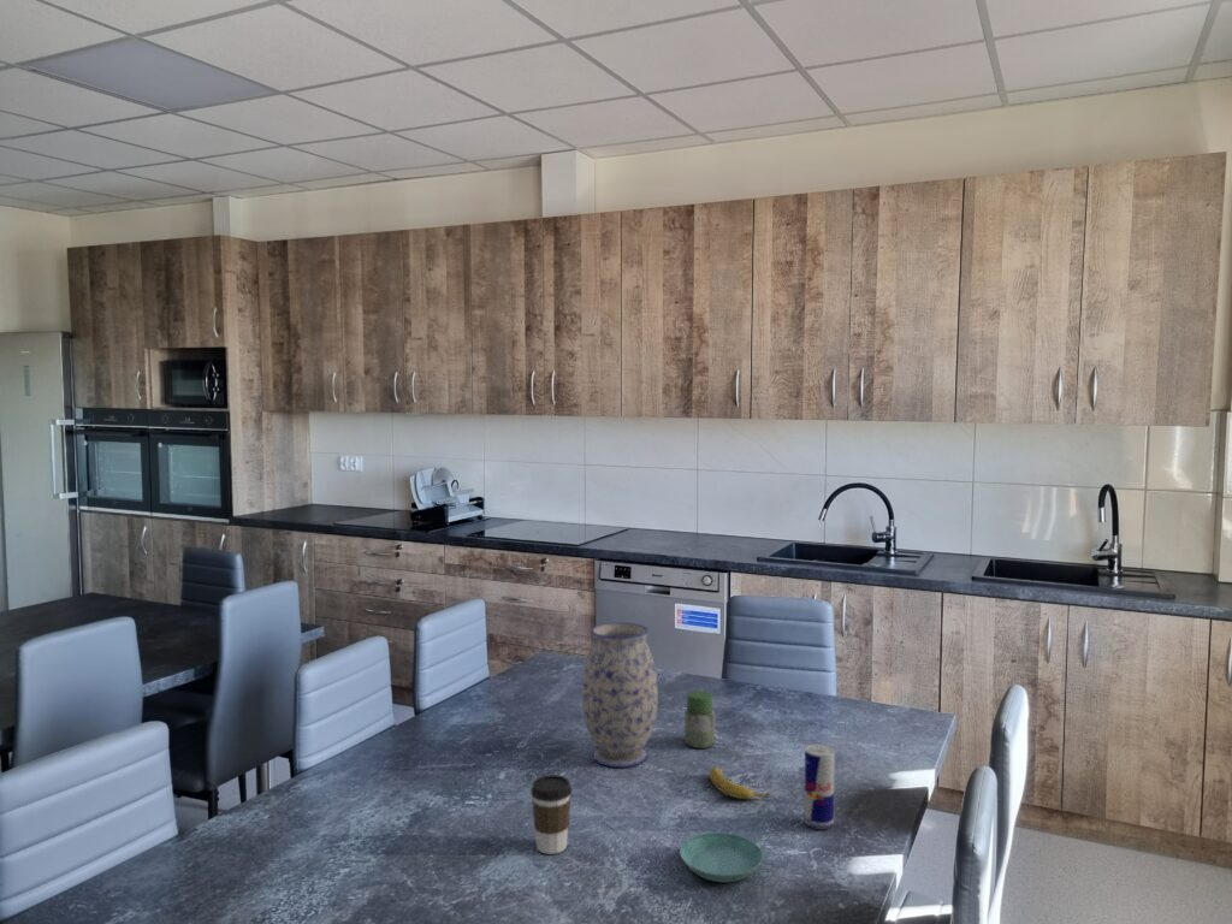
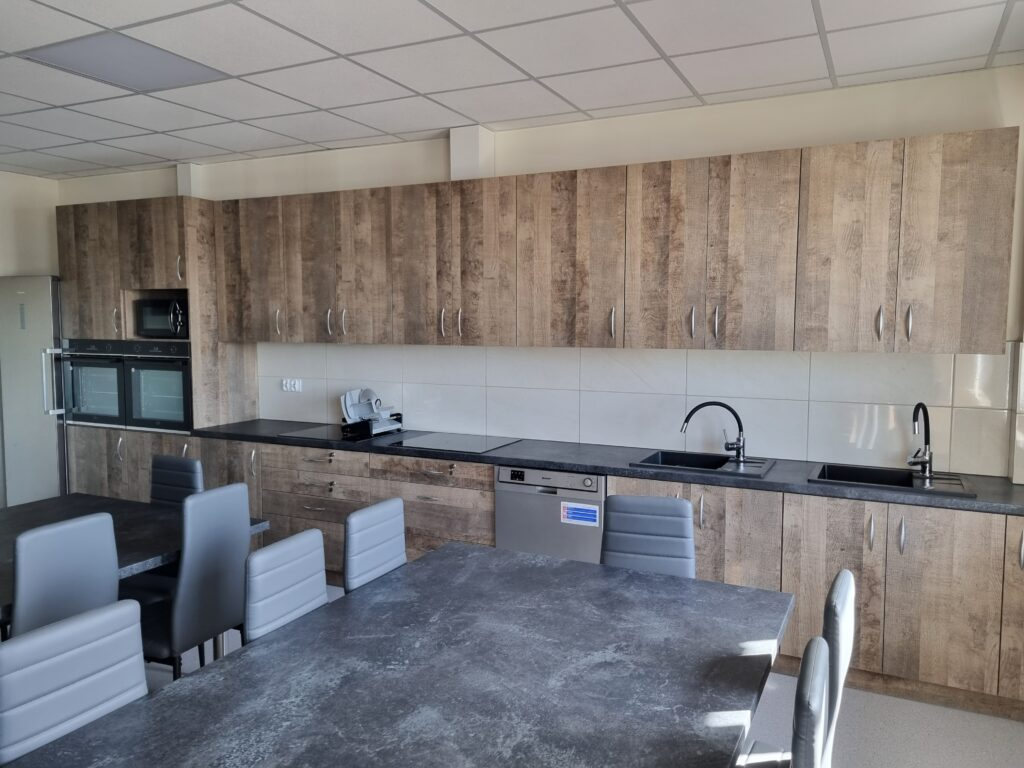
- saucer [679,831,764,883]
- vase [581,621,659,769]
- beverage can [802,744,836,830]
- coffee cup [529,774,573,855]
- jar [683,689,716,750]
- banana [709,766,772,800]
